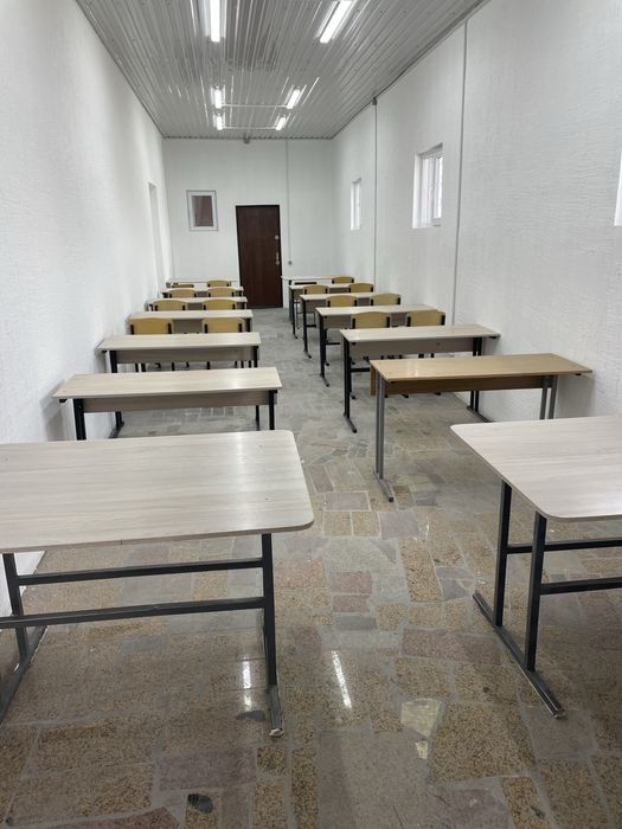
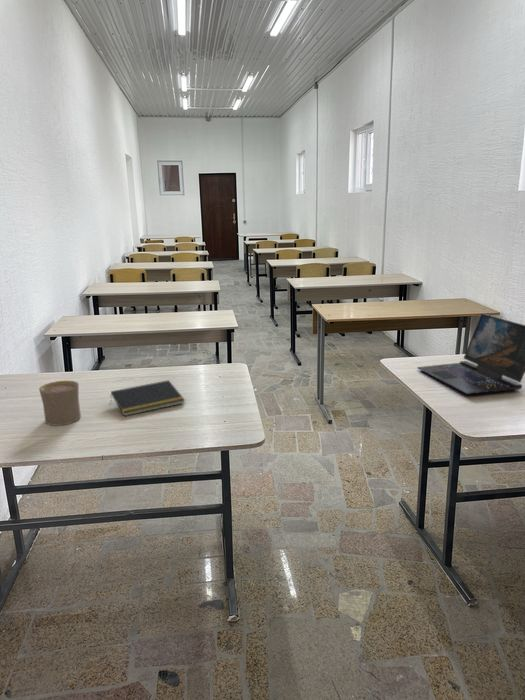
+ laptop [416,313,525,395]
+ cup [38,380,82,427]
+ notepad [109,379,186,417]
